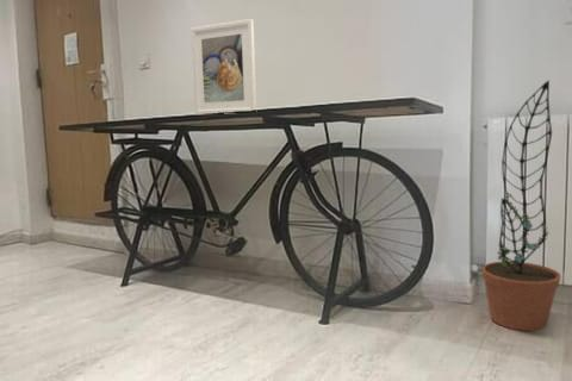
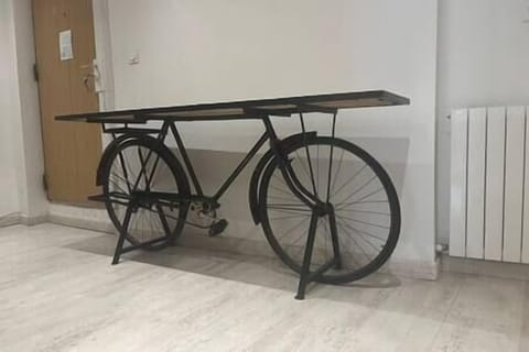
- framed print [189,18,257,115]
- decorative plant [480,79,561,332]
